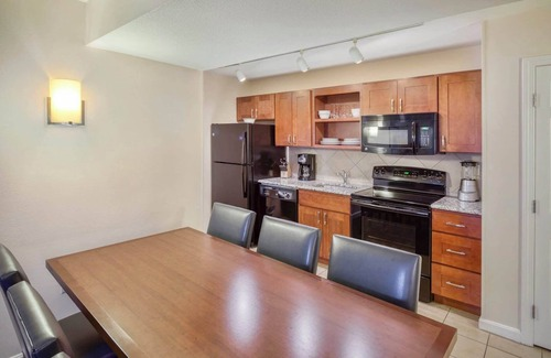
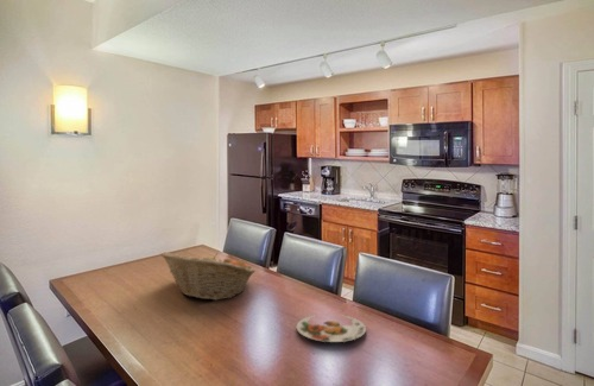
+ plate [296,314,367,343]
+ fruit basket [159,252,257,302]
